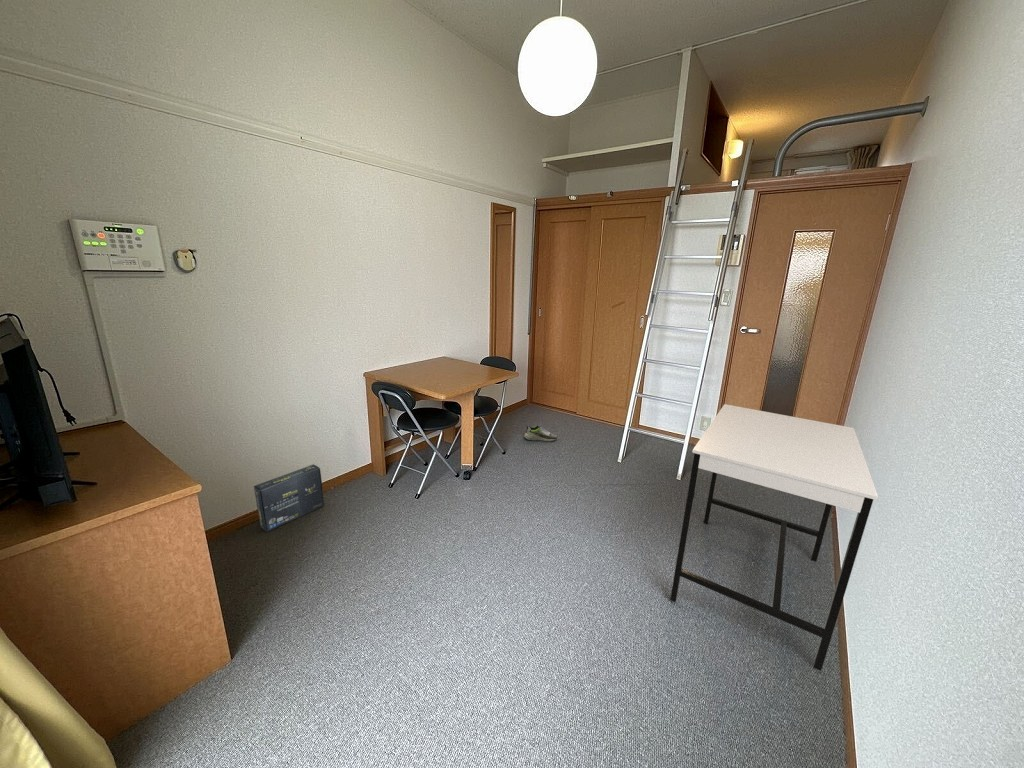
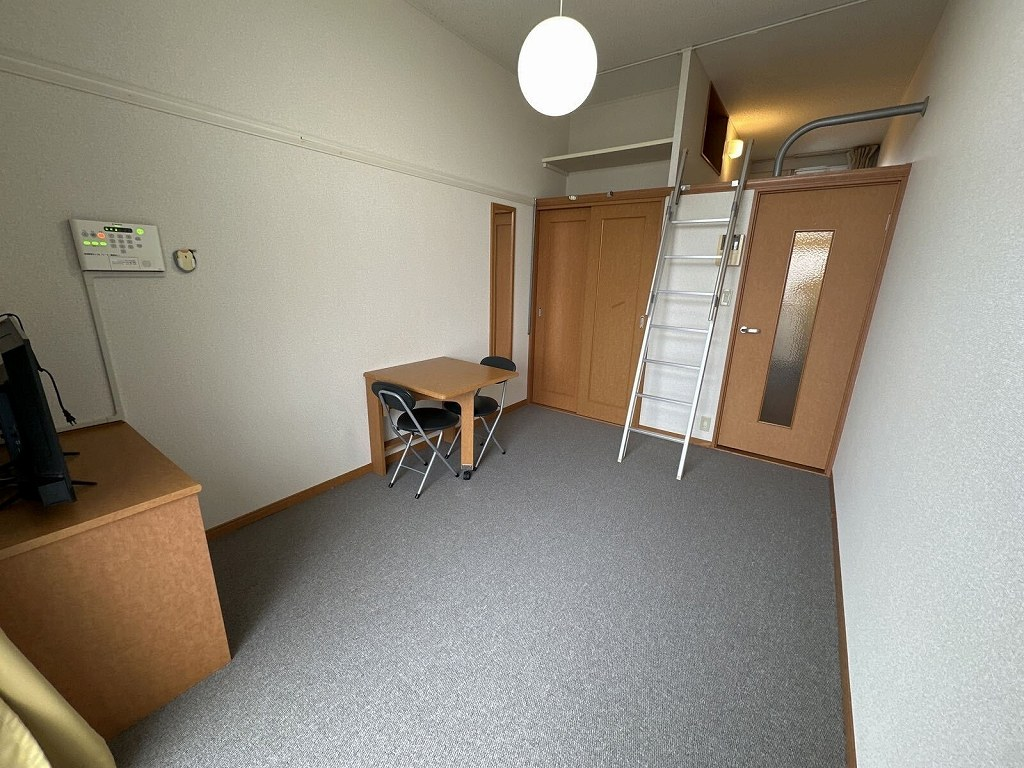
- box [253,463,325,533]
- desk [669,403,879,672]
- shoe [523,424,558,443]
